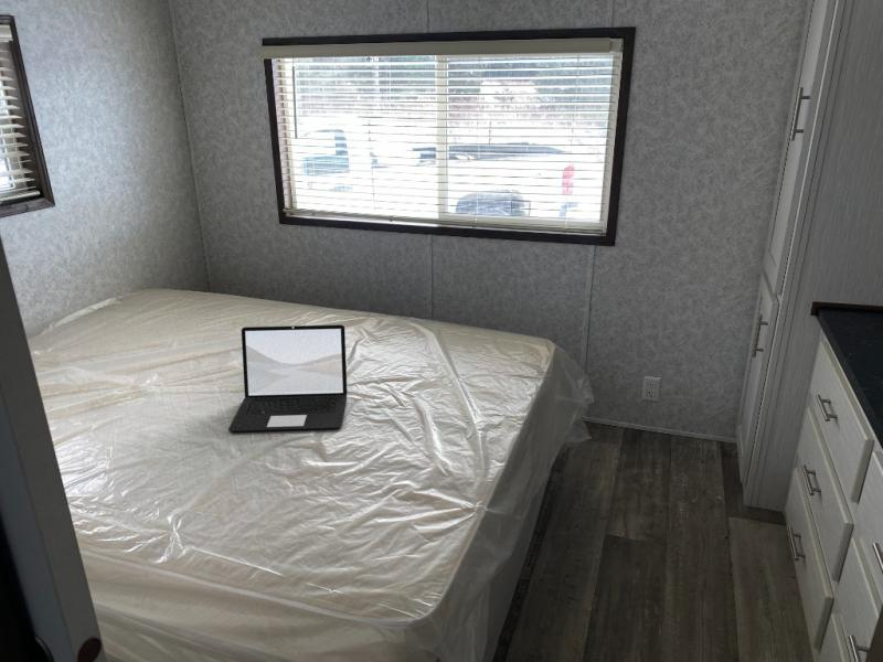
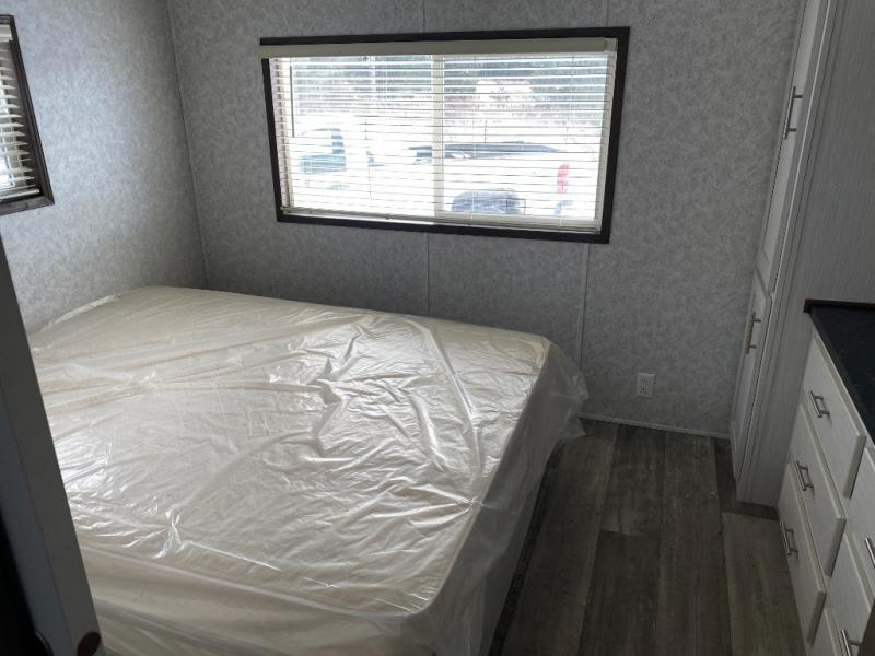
- laptop [227,323,348,433]
